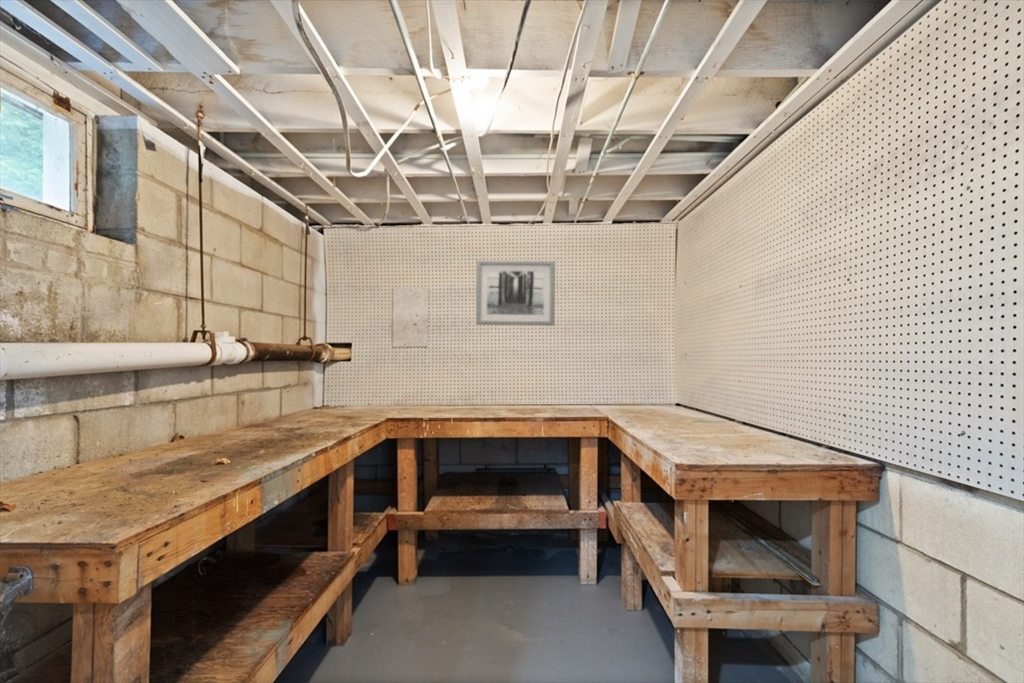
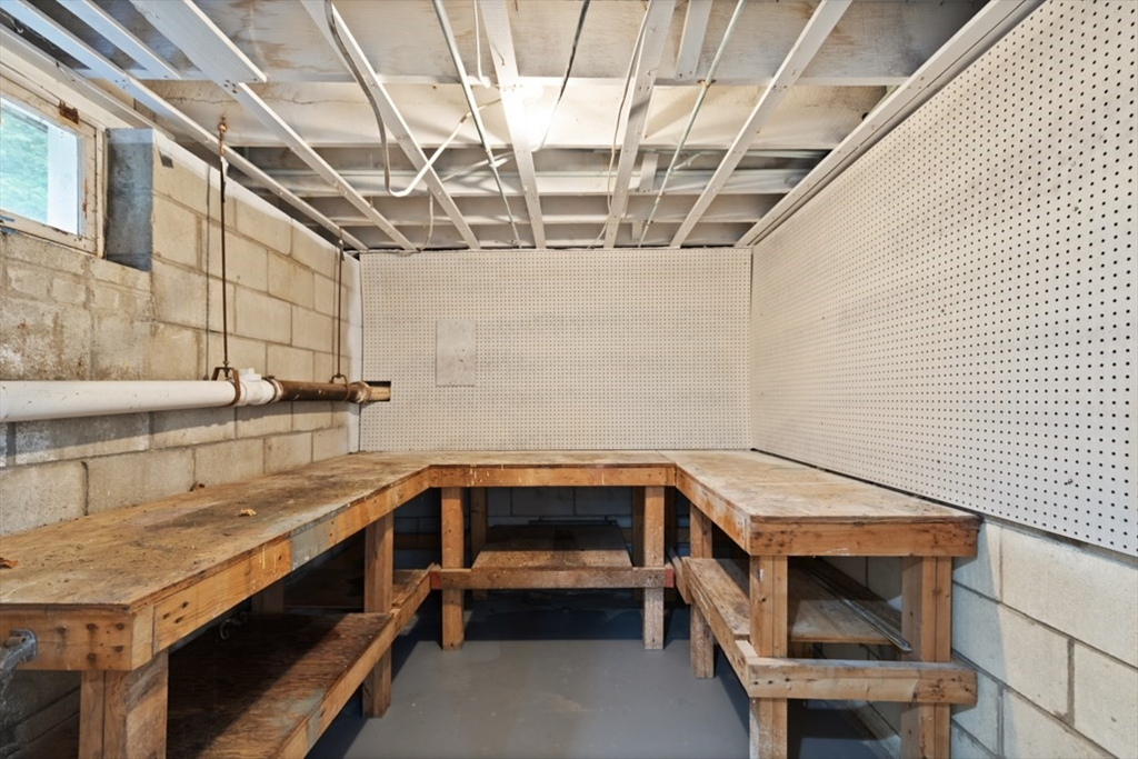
- wall art [475,259,556,327]
